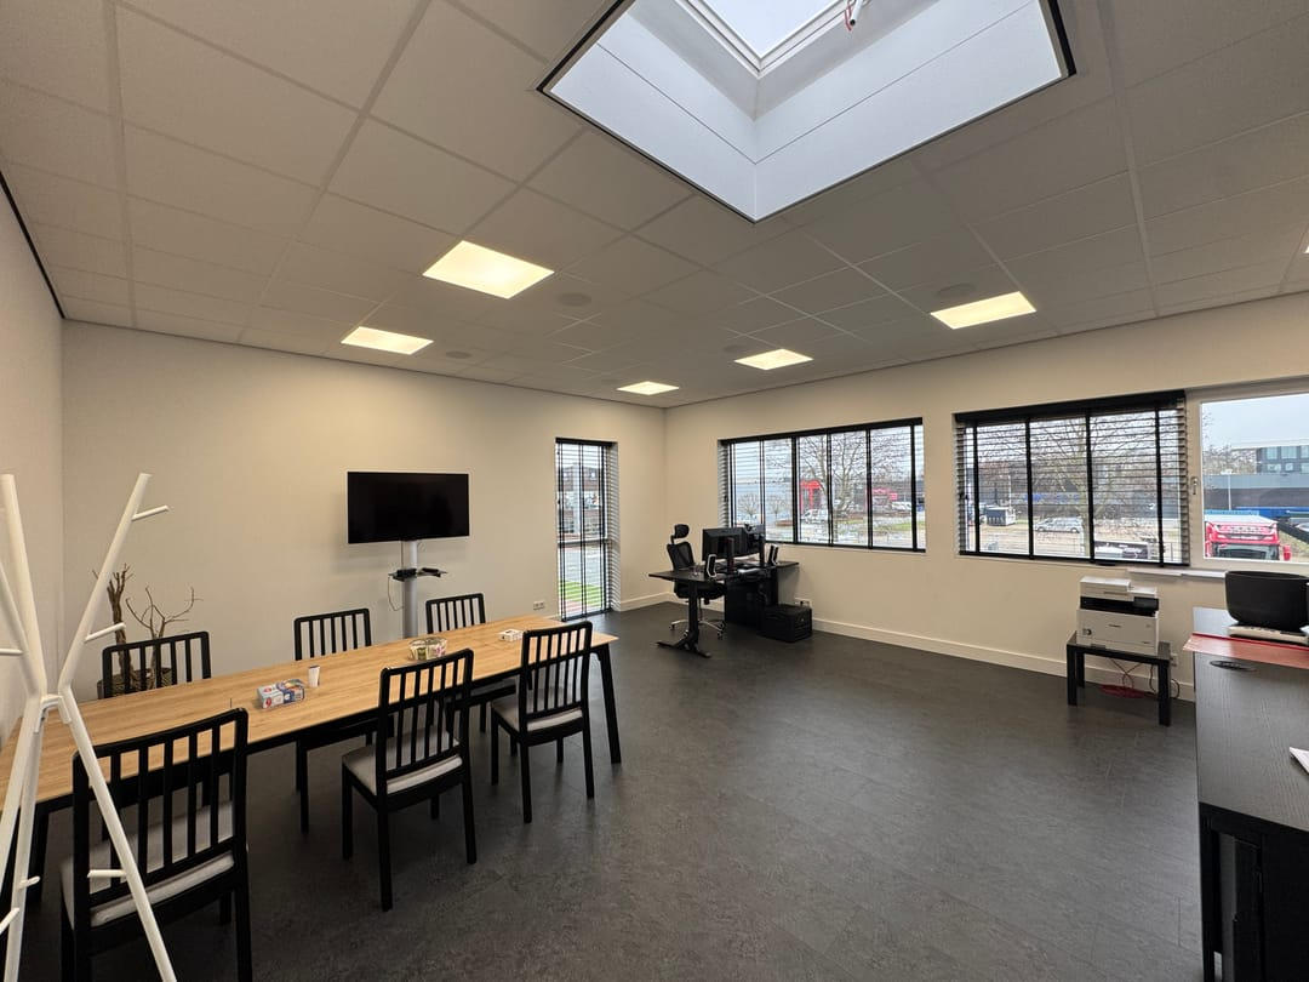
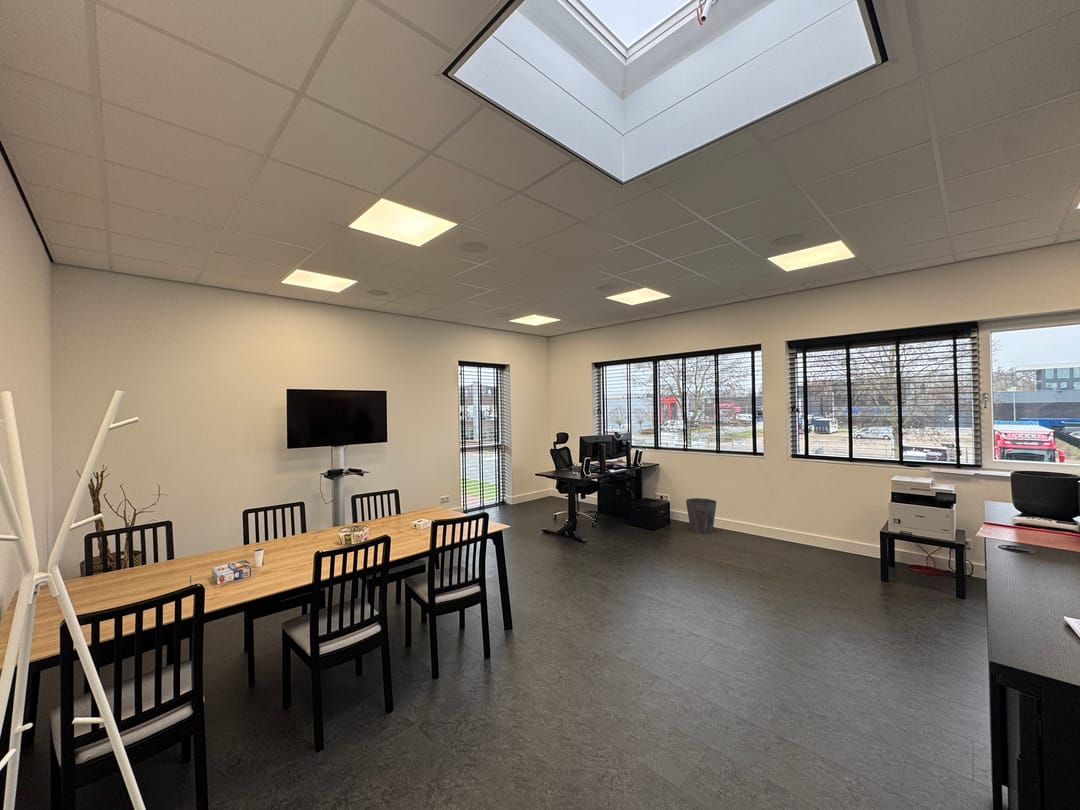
+ waste bin [685,497,717,534]
